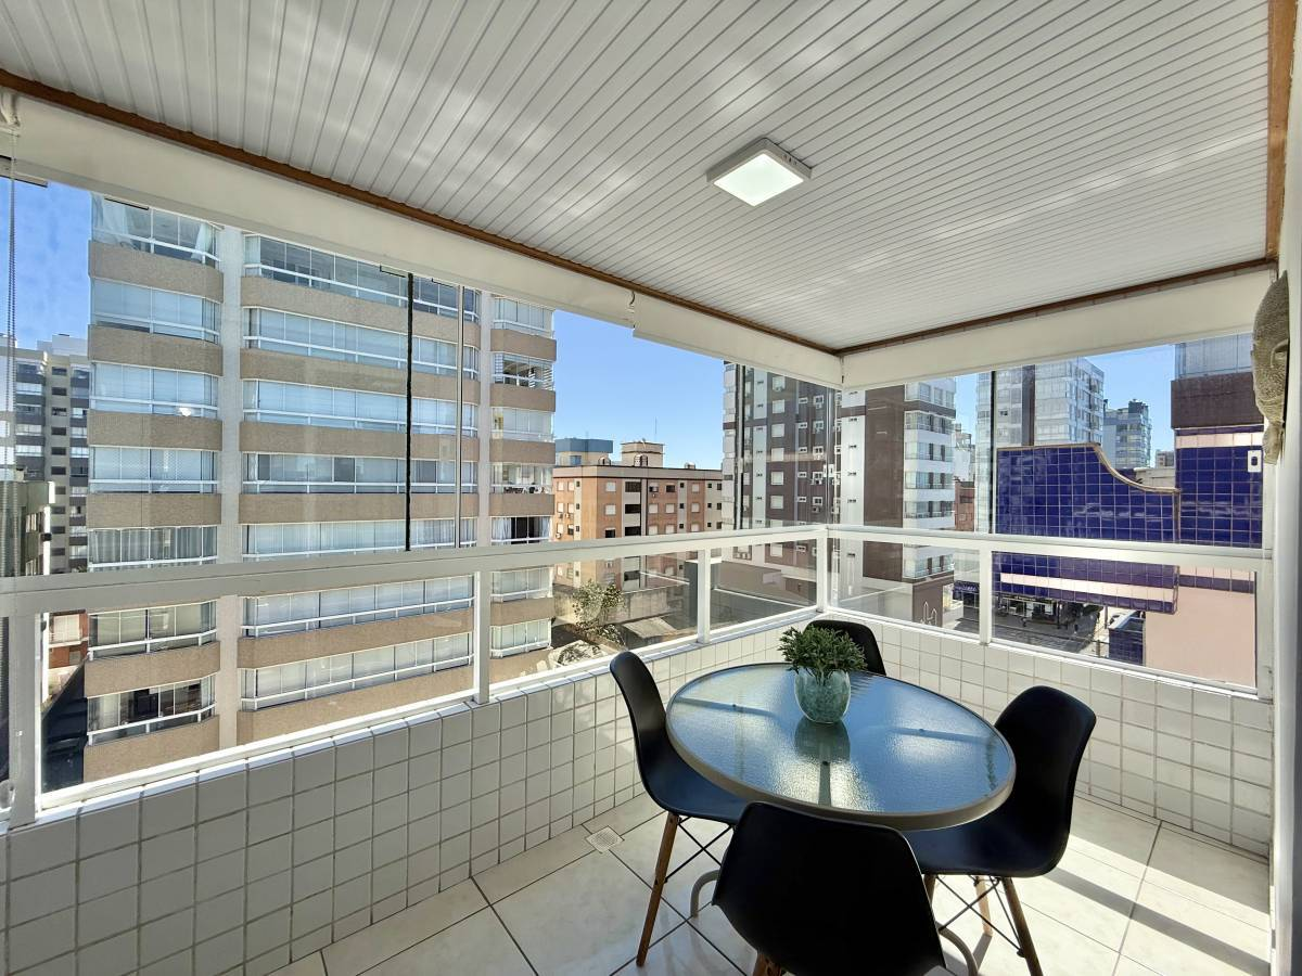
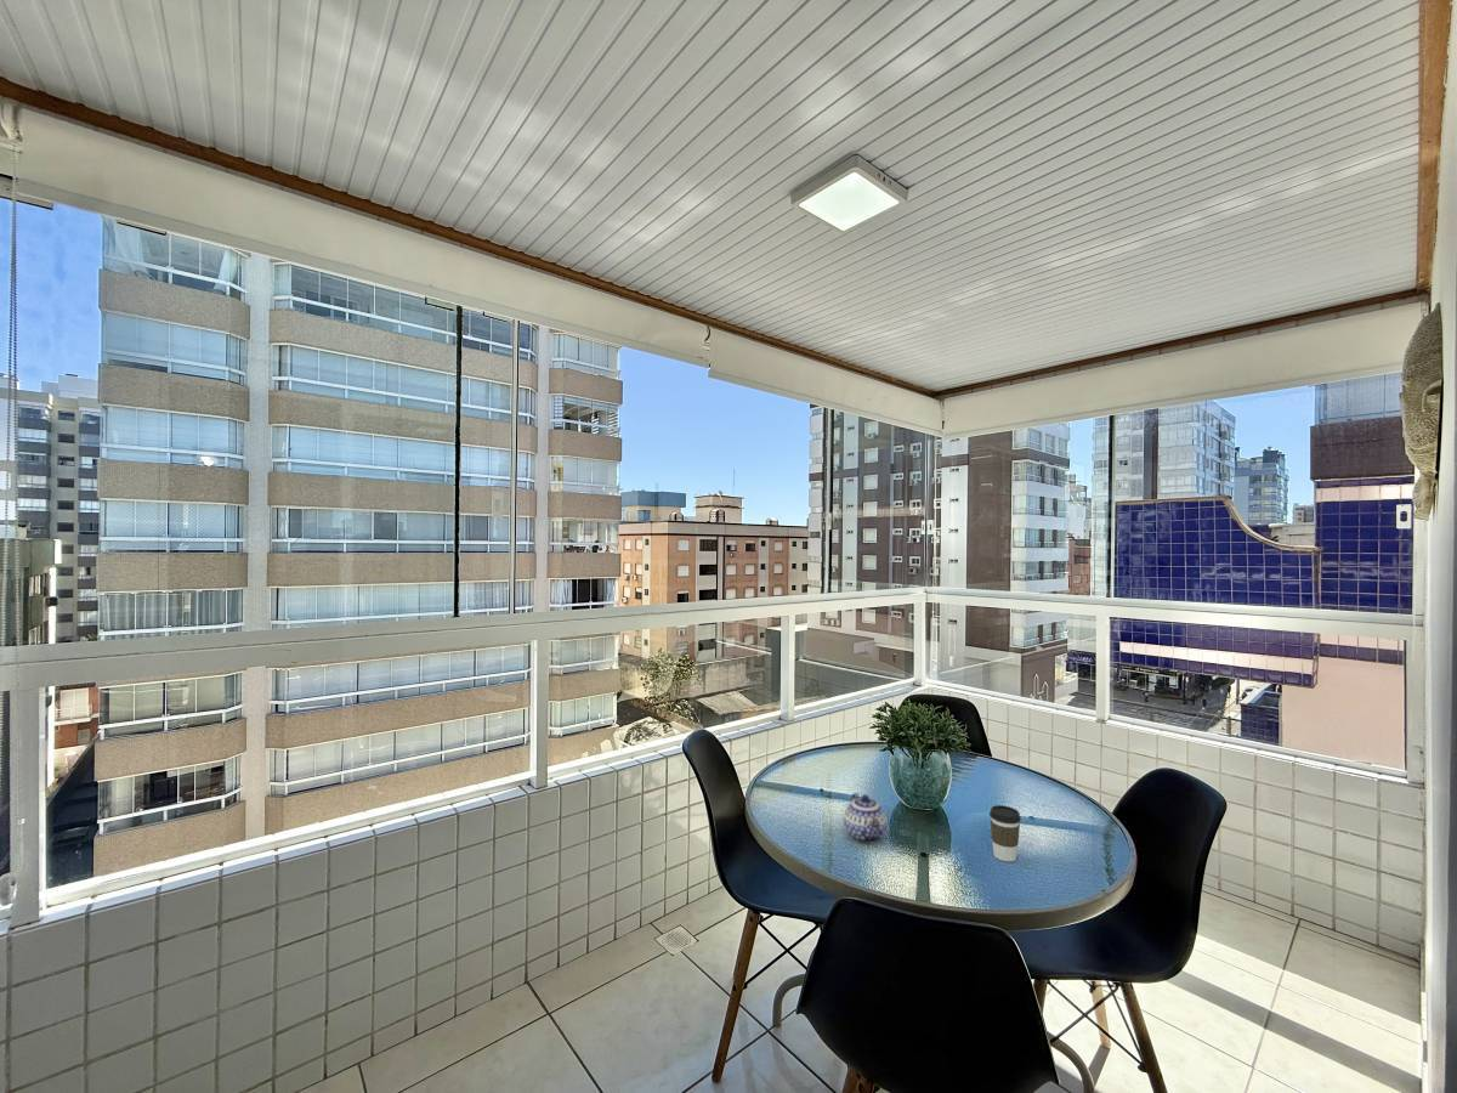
+ teapot [843,792,889,845]
+ coffee cup [988,804,1022,862]
